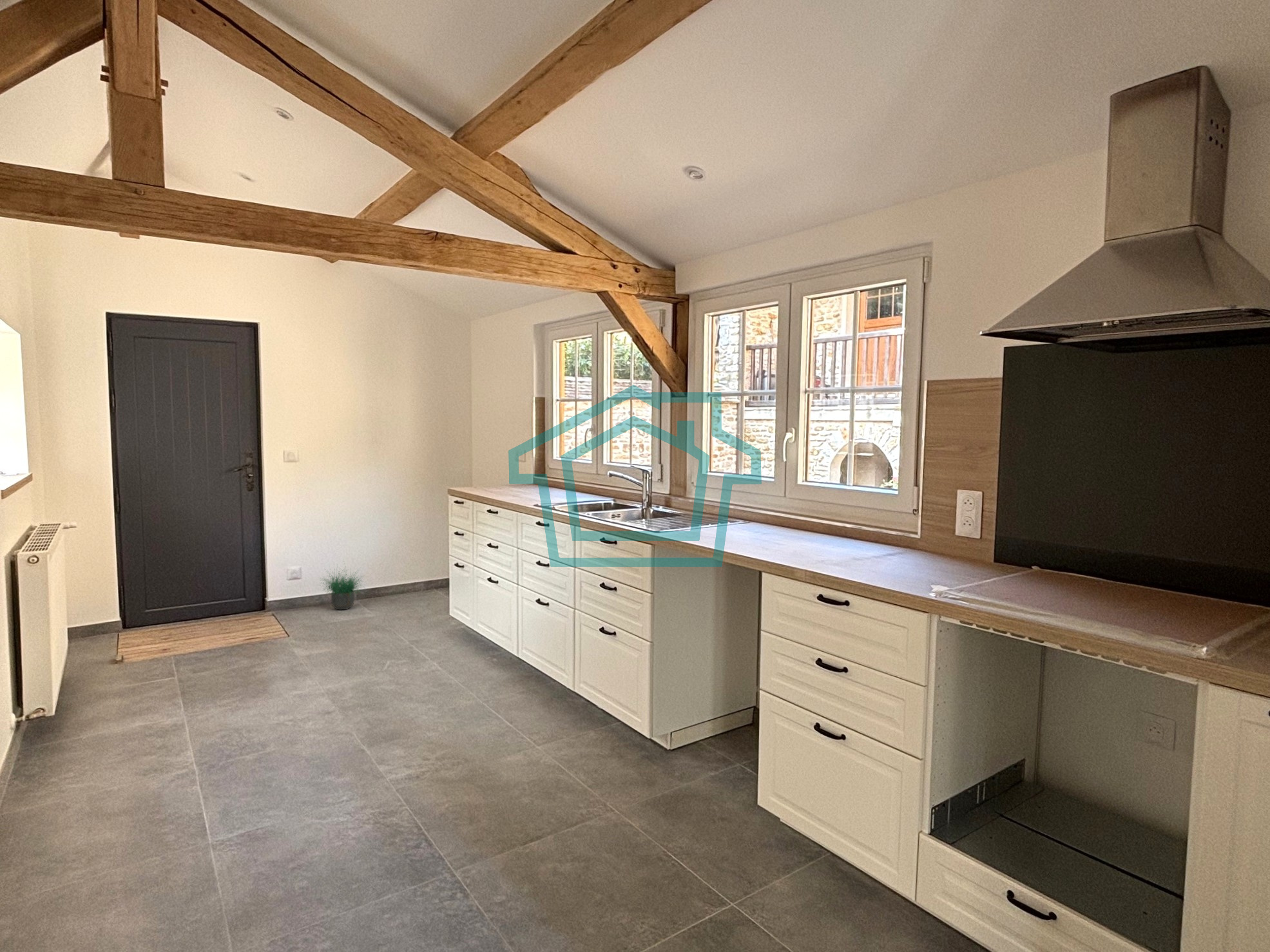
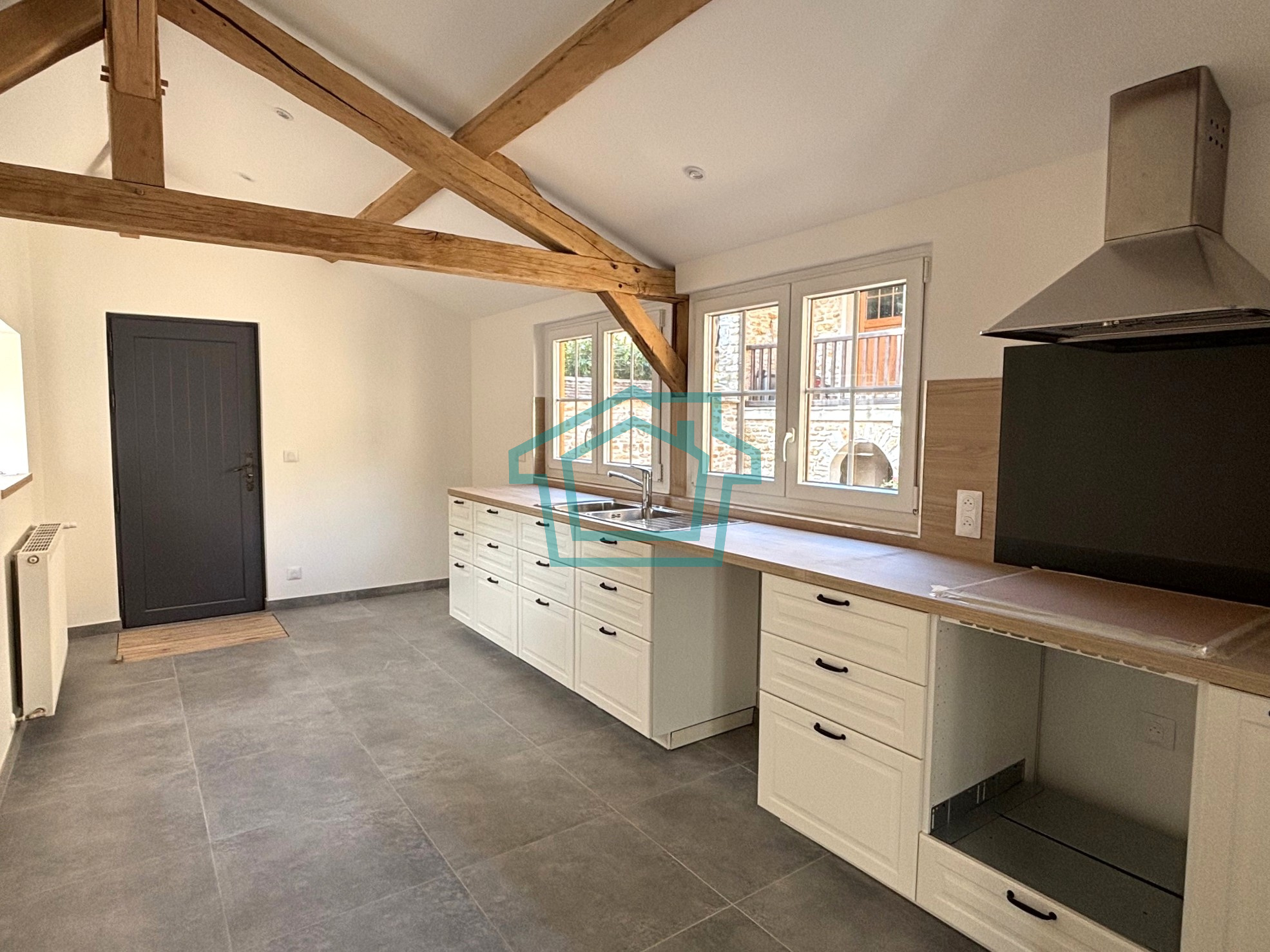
- potted plant [316,560,367,611]
